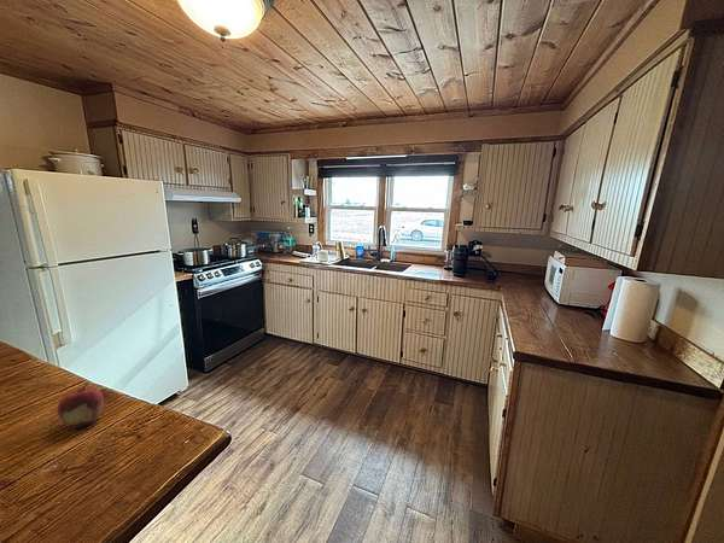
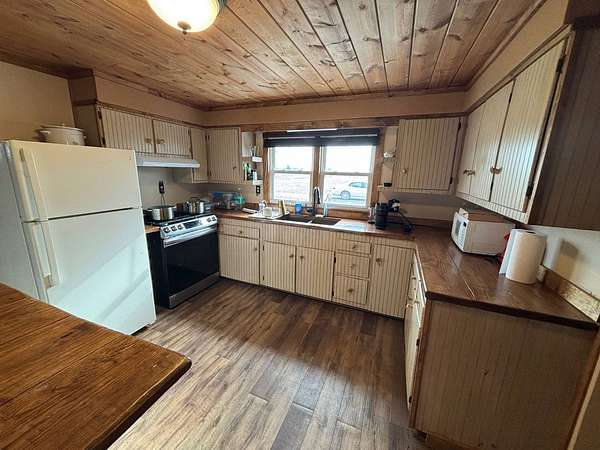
- fruit [57,381,105,431]
